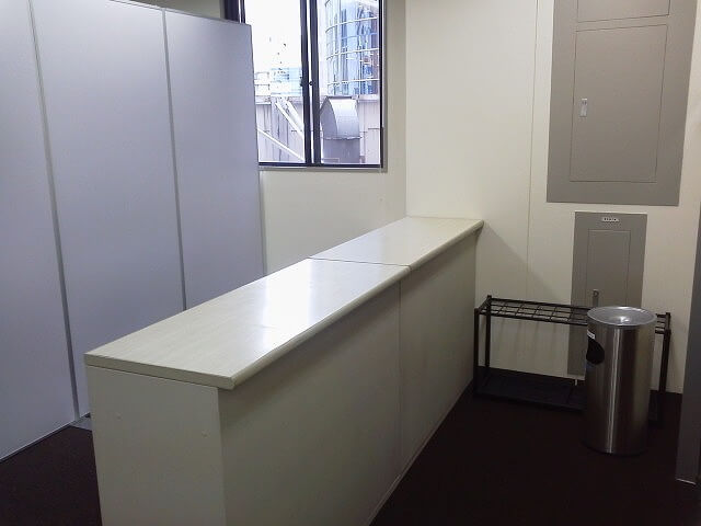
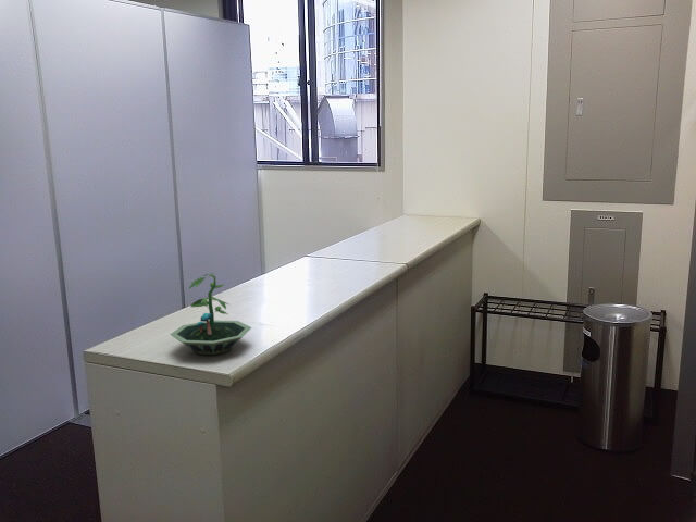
+ terrarium [169,272,252,356]
